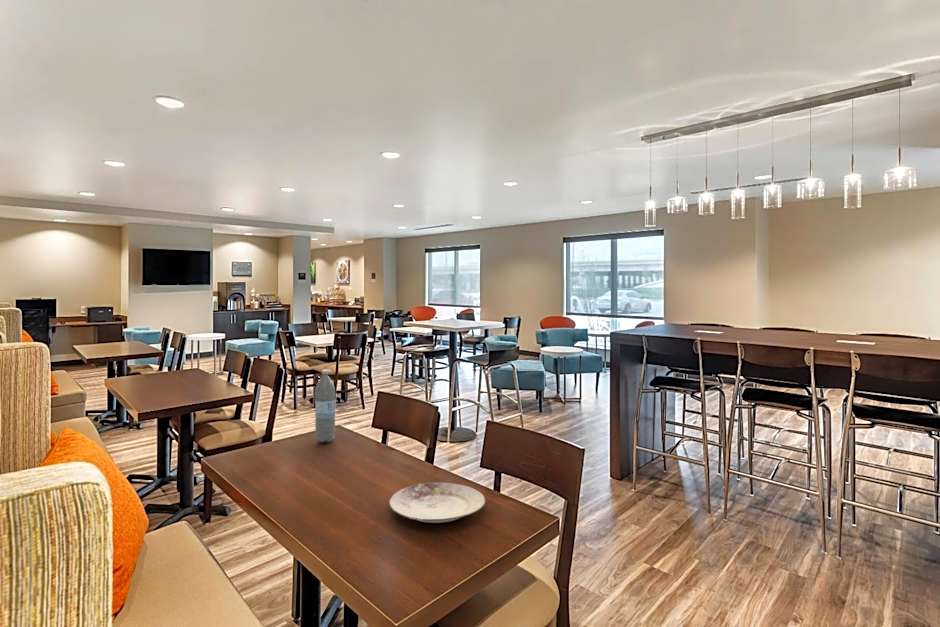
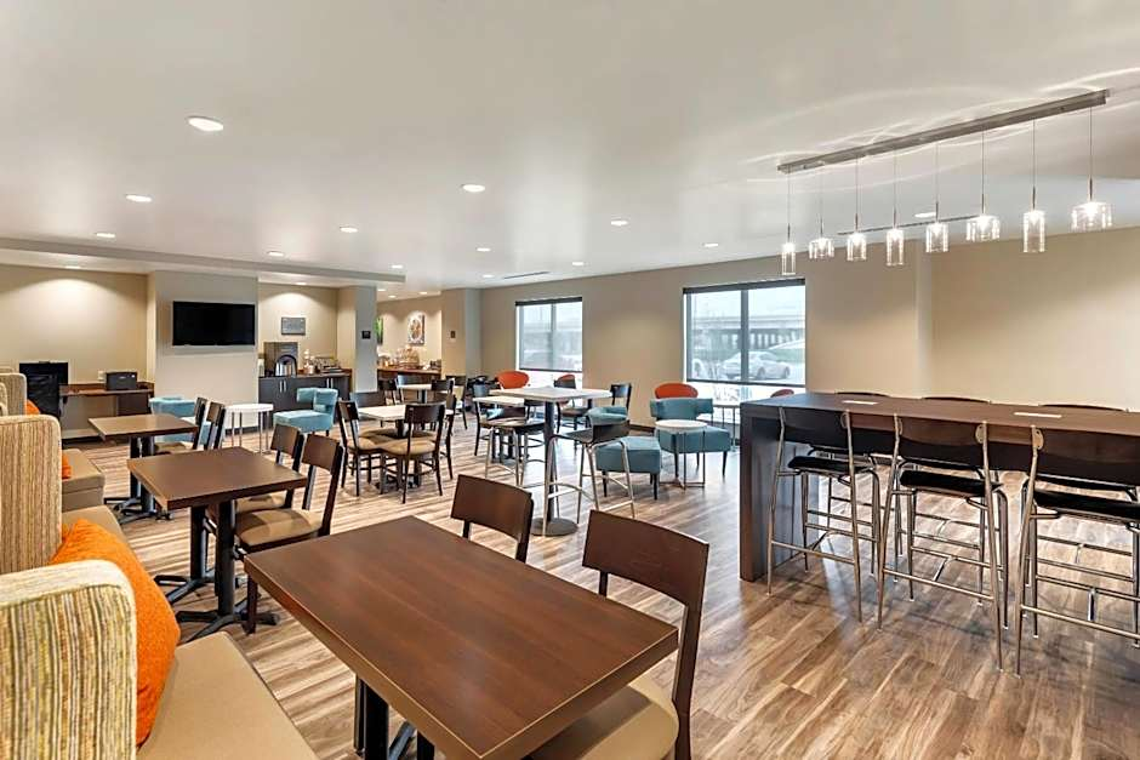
- water bottle [314,369,336,443]
- plate [388,482,486,524]
